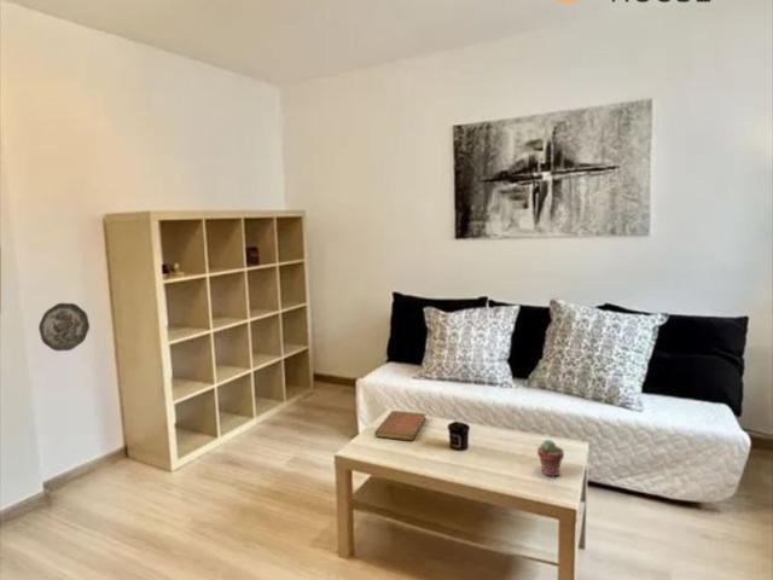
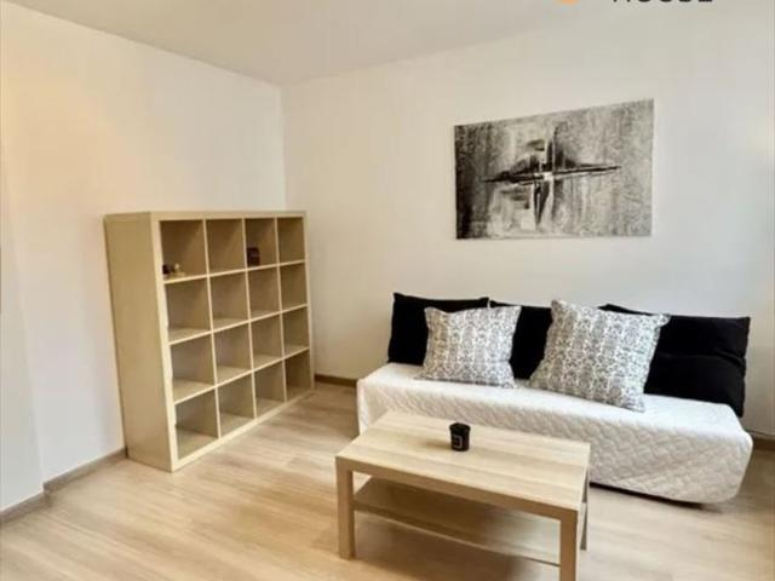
- decorative plate [37,302,91,353]
- potted succulent [536,439,565,478]
- notebook [373,410,428,441]
